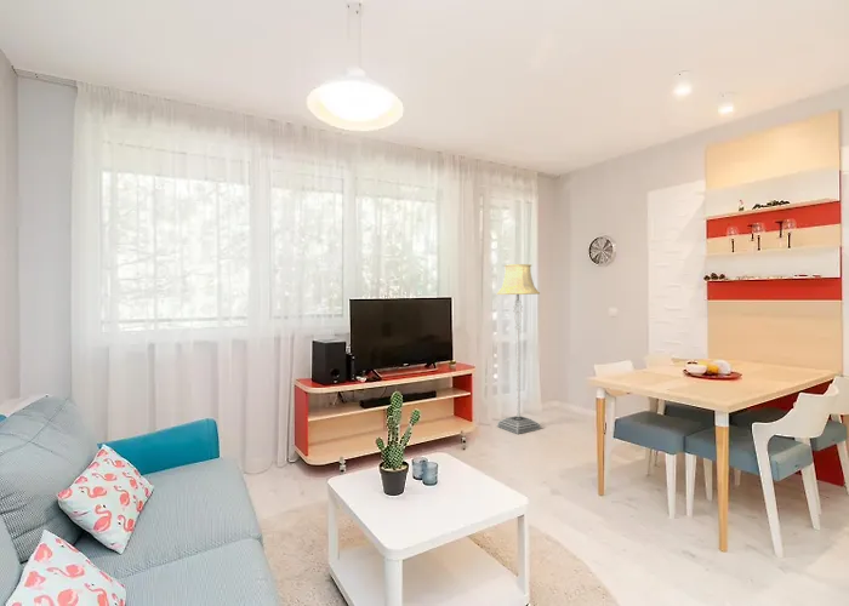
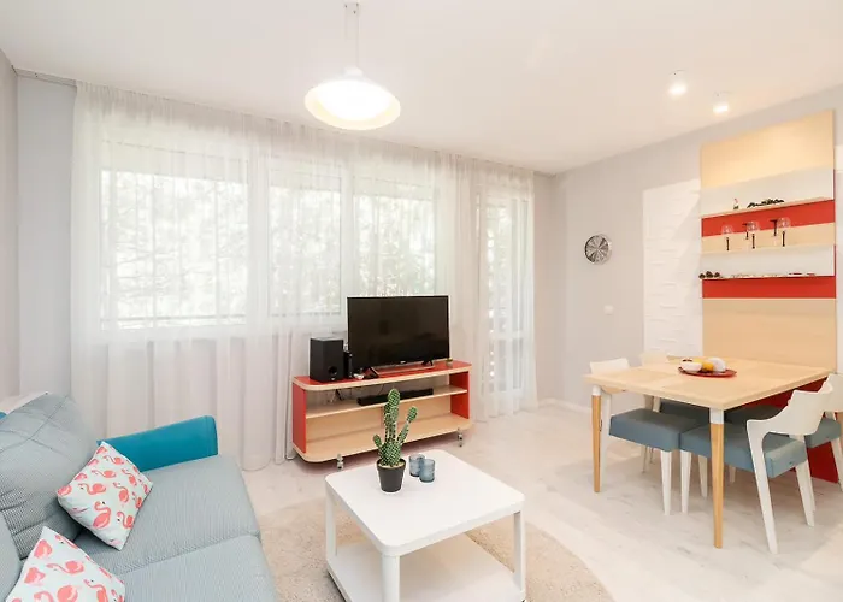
- floor lamp [496,263,541,435]
